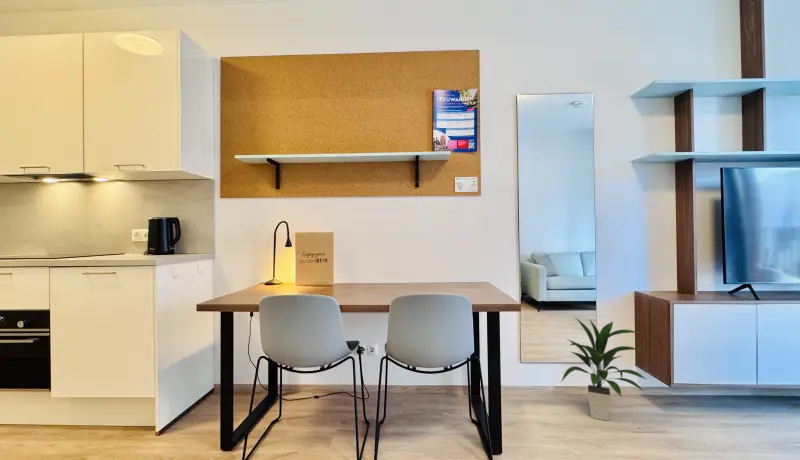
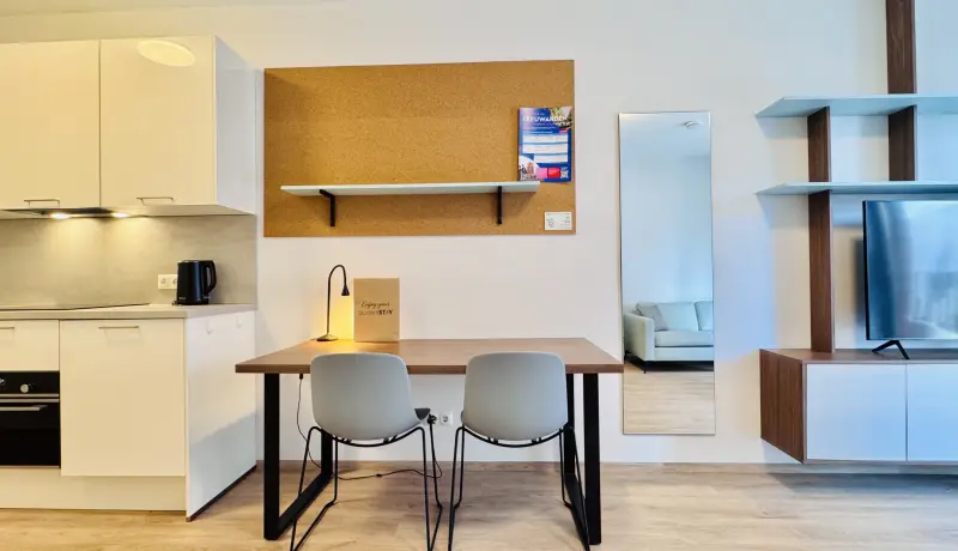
- indoor plant [560,317,647,422]
